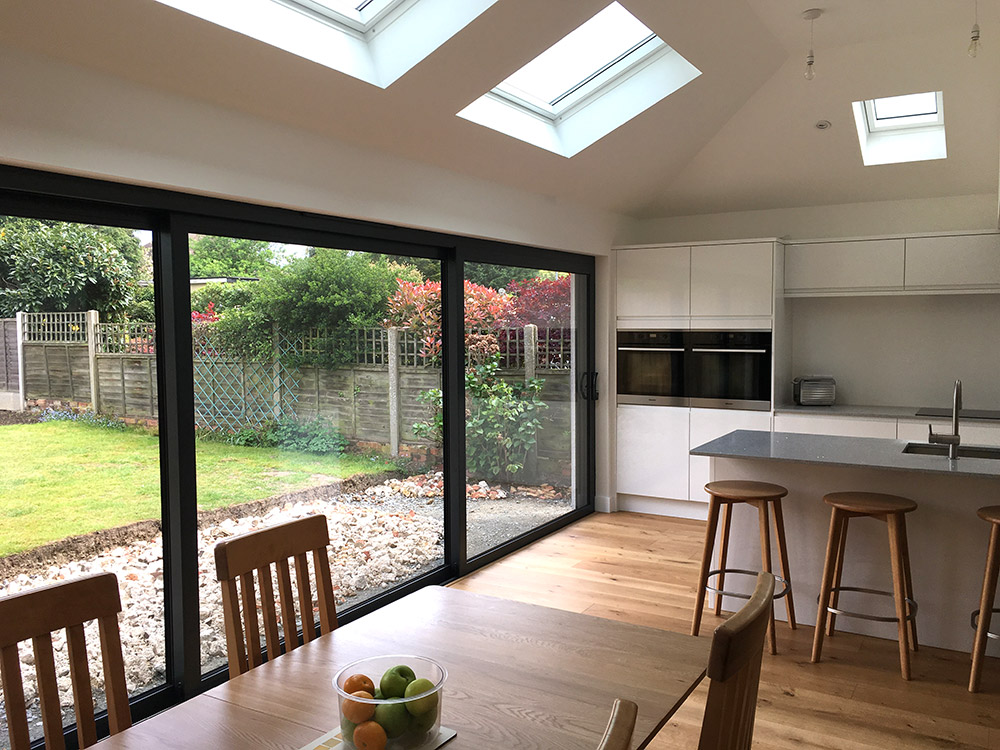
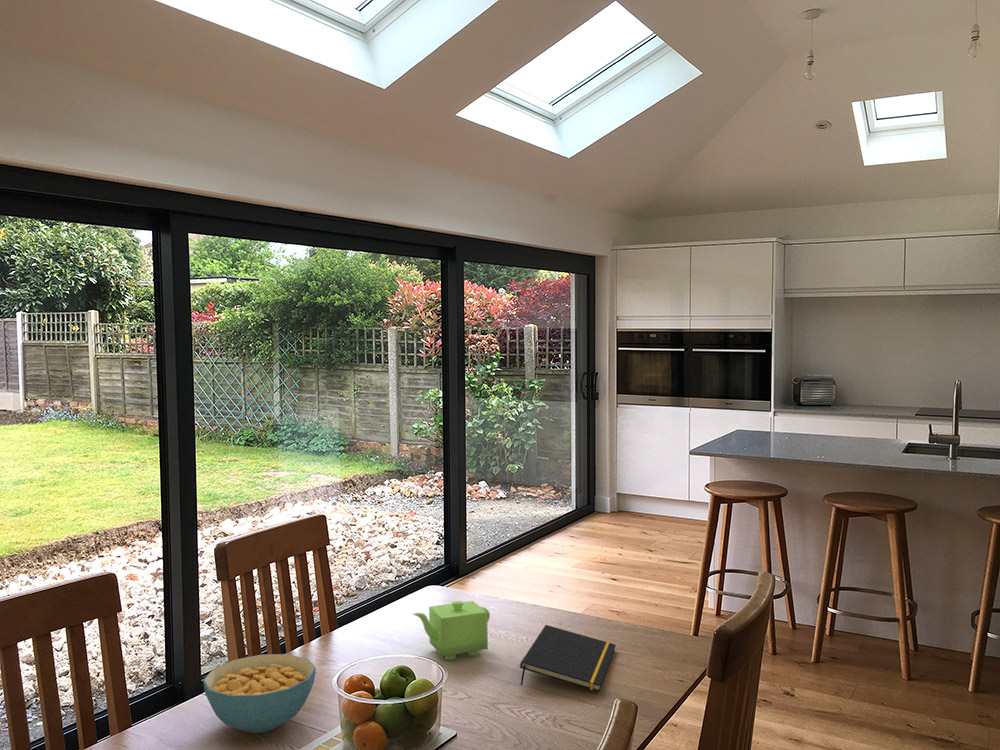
+ notepad [519,624,617,693]
+ teapot [412,600,491,661]
+ cereal bowl [202,653,317,734]
